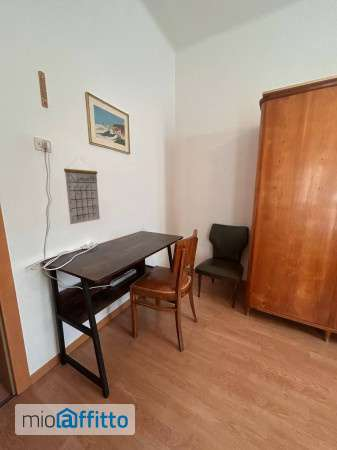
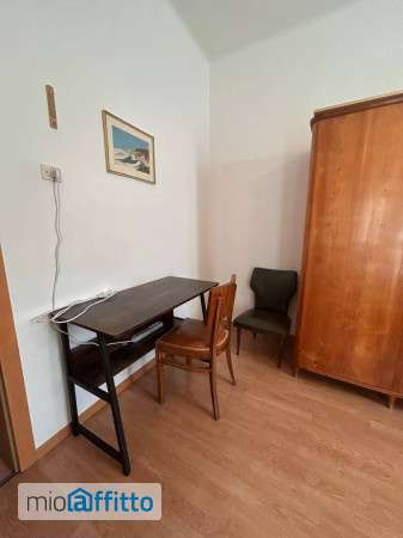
- calendar [63,159,101,225]
